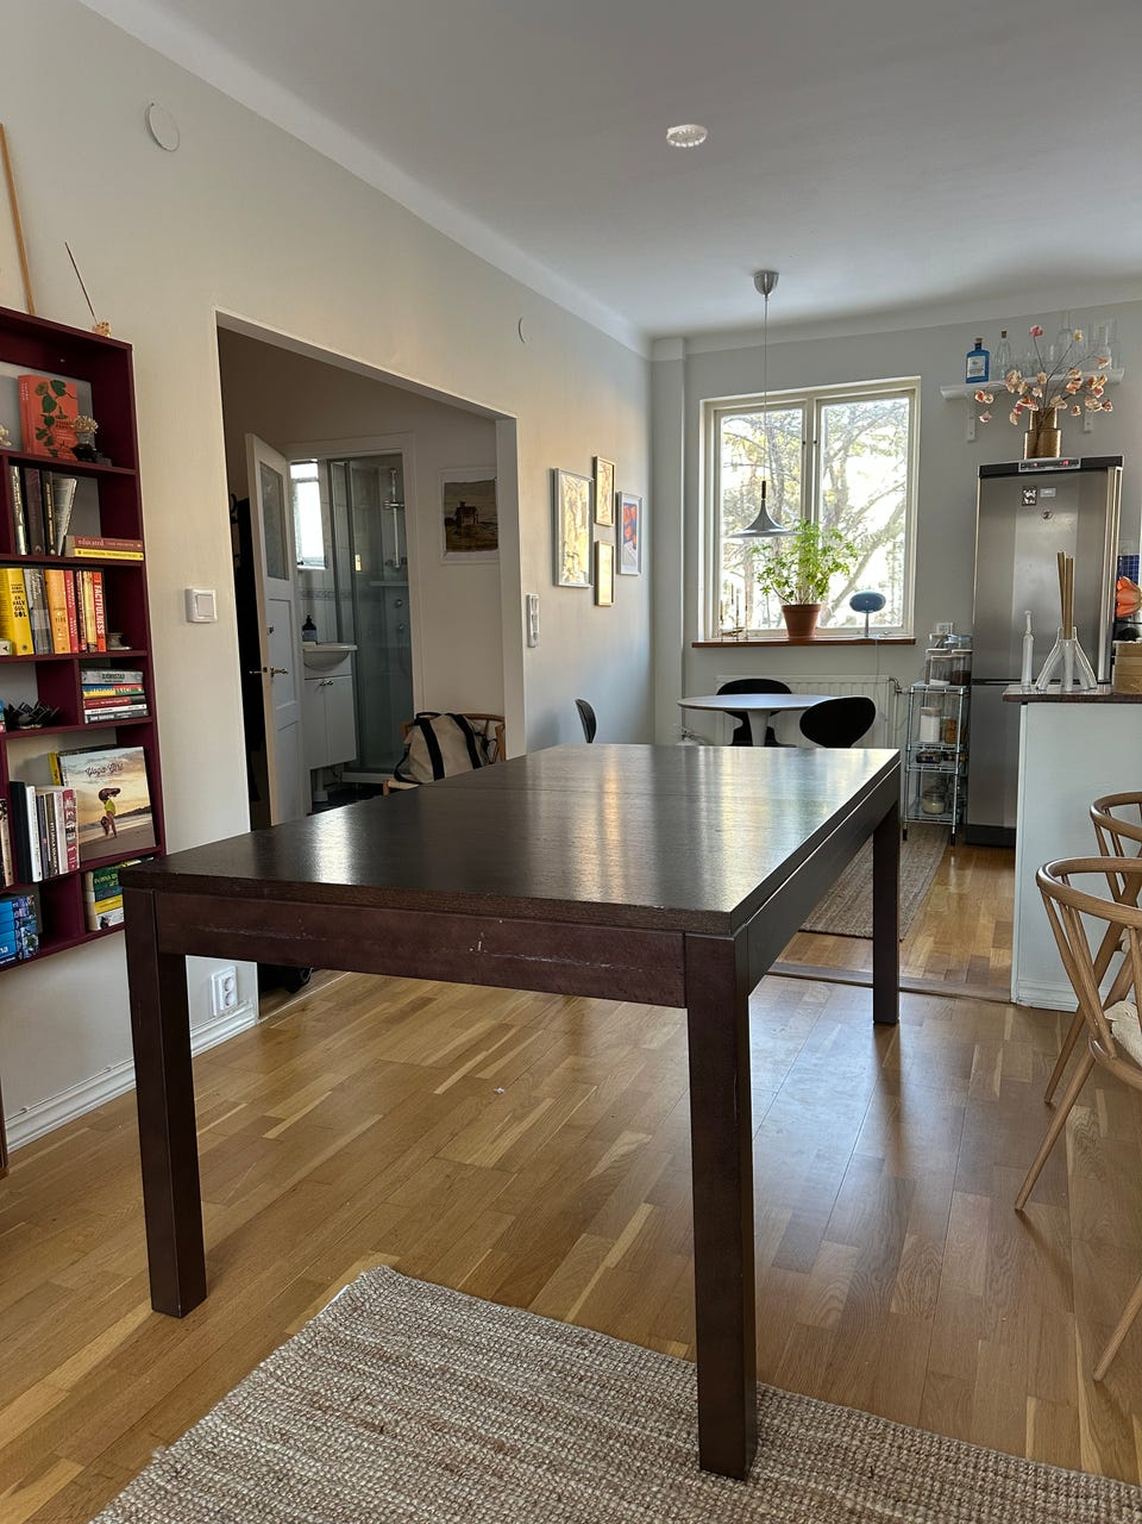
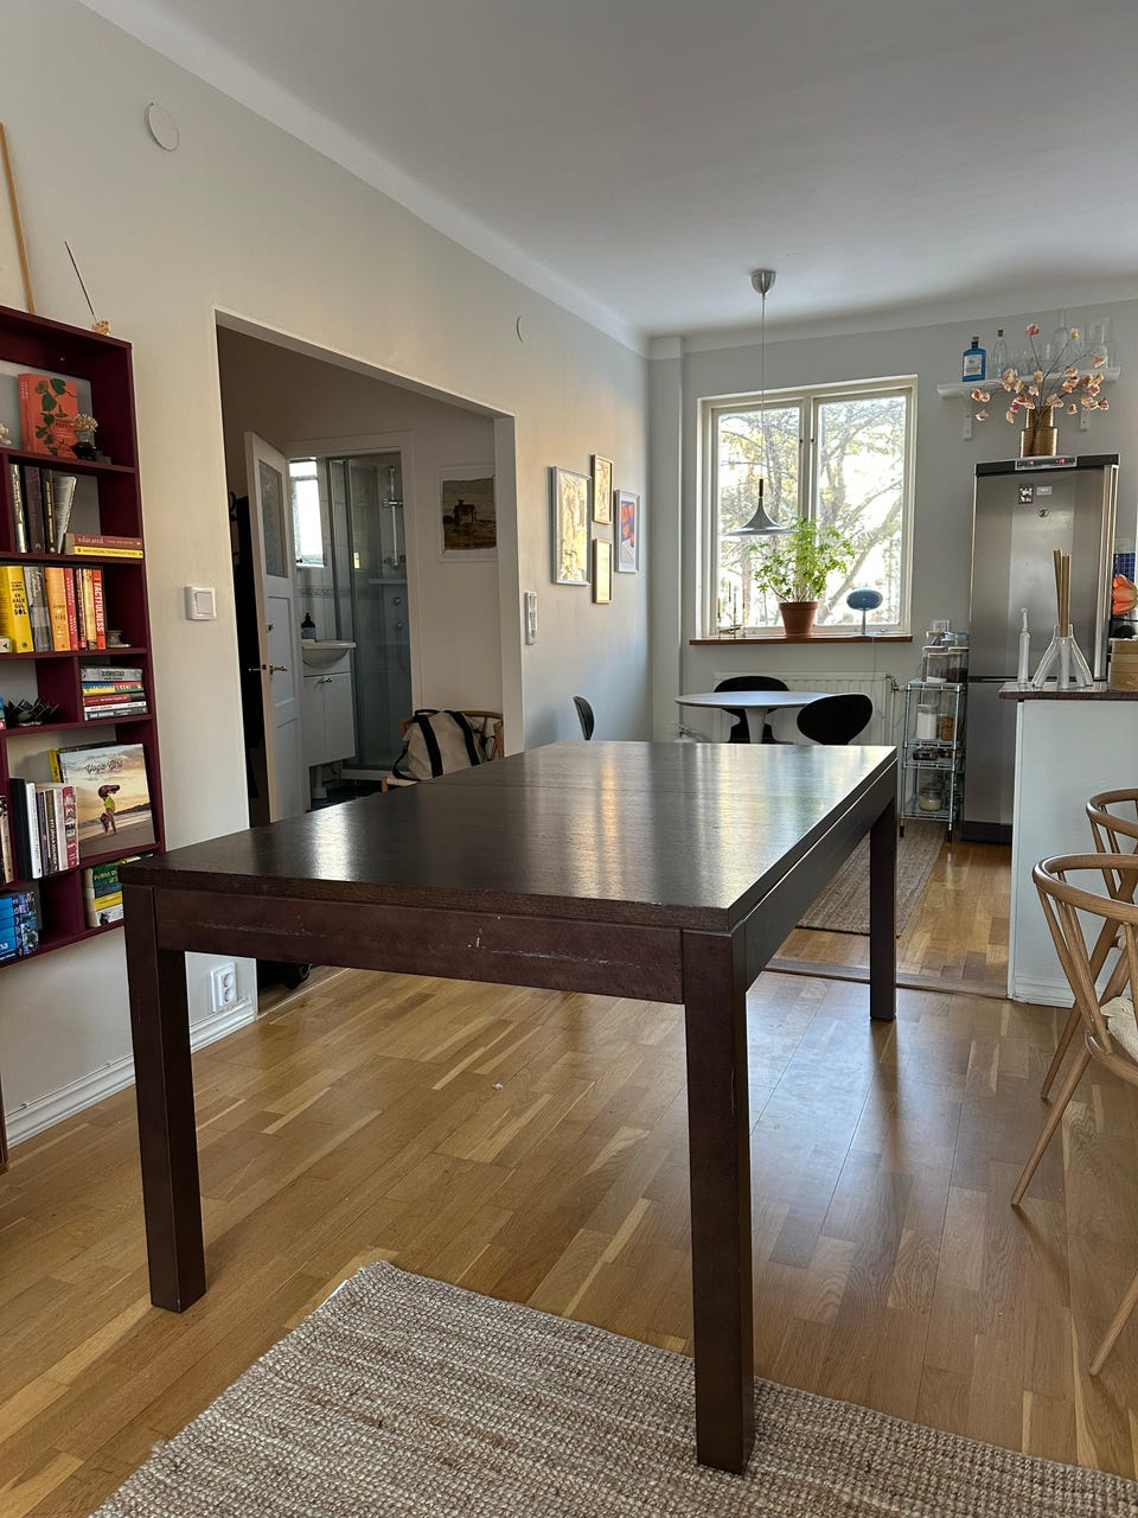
- smoke detector [666,124,709,148]
